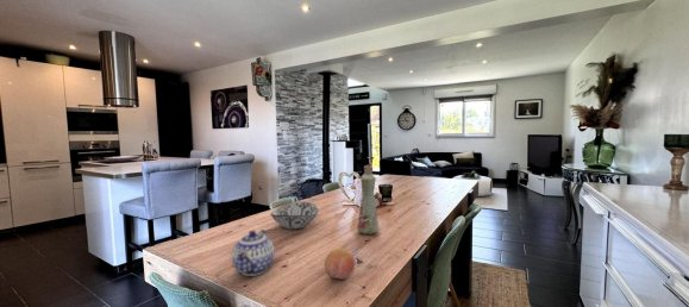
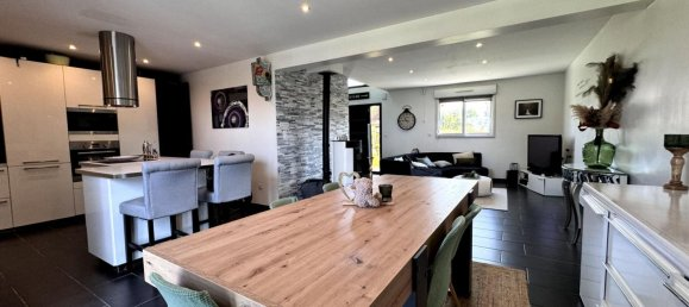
- decorative bowl [269,201,320,231]
- bottle [356,163,381,236]
- teapot [231,228,276,277]
- fruit [324,248,356,281]
